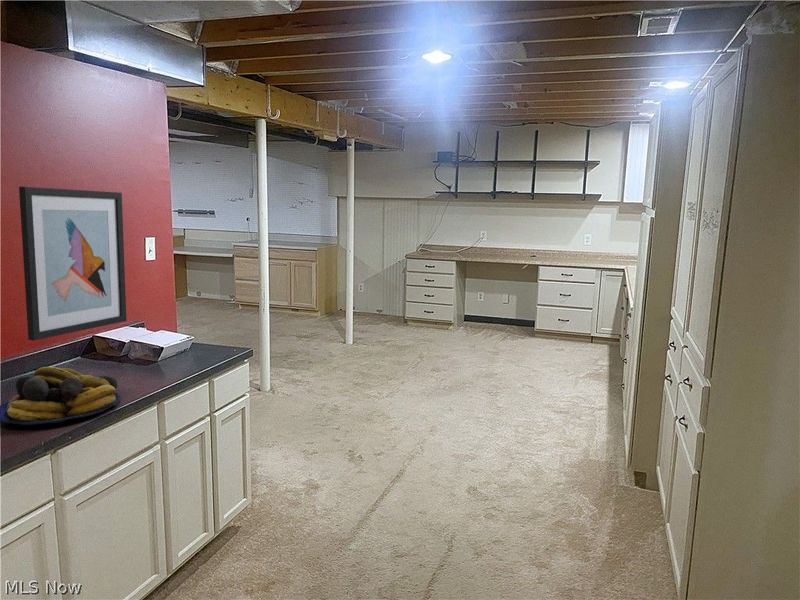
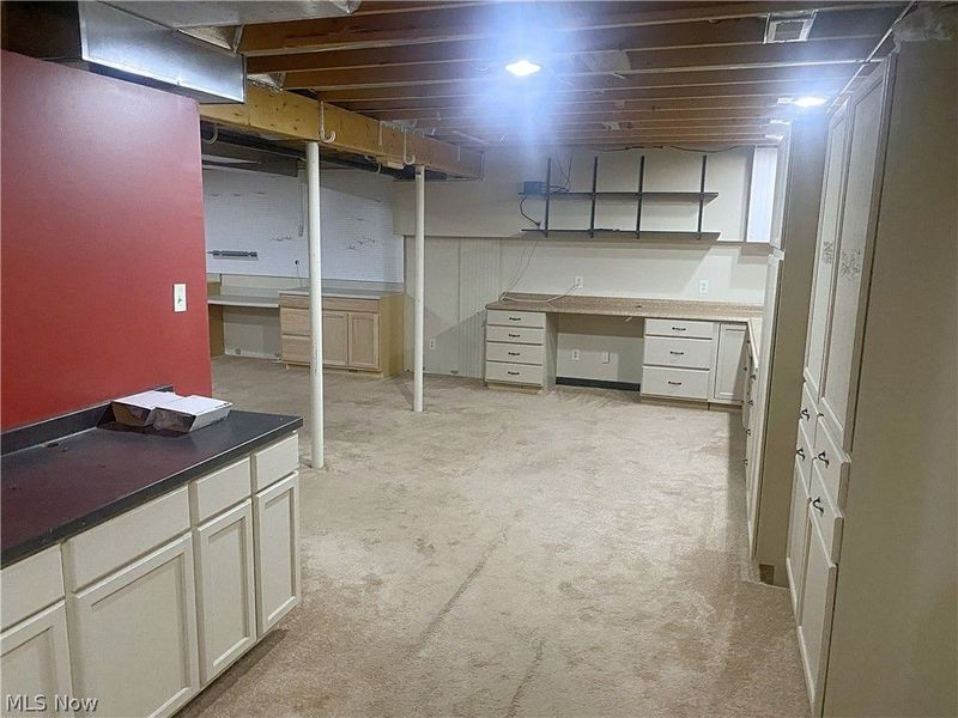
- wall art [18,186,128,342]
- fruit bowl [0,366,121,426]
